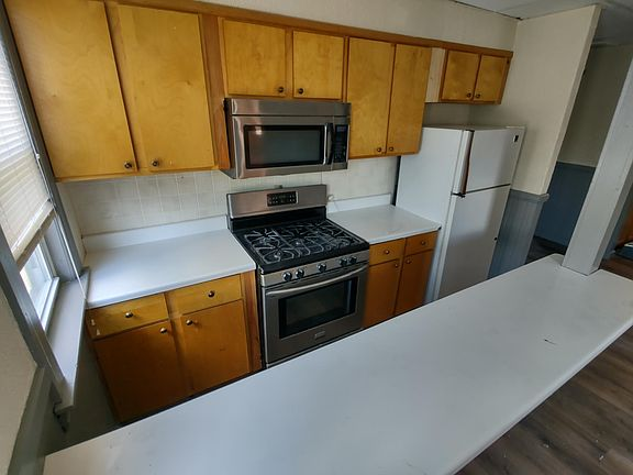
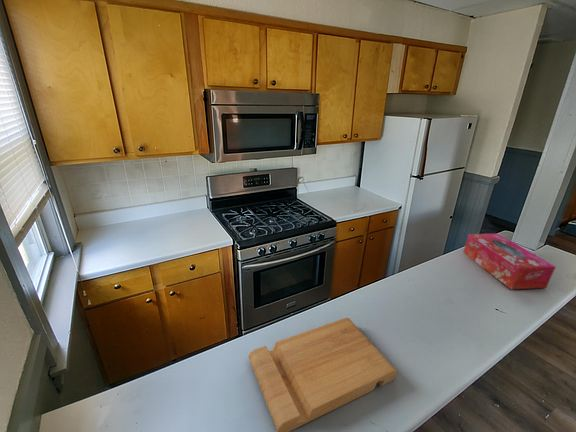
+ cutting board [248,317,398,432]
+ tissue box [463,233,556,290]
